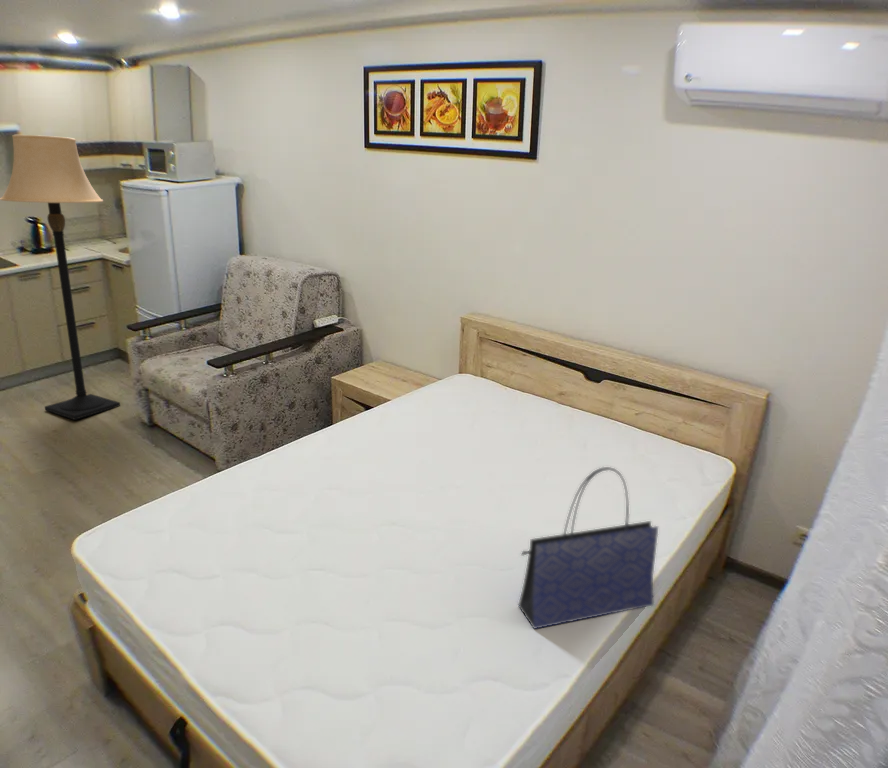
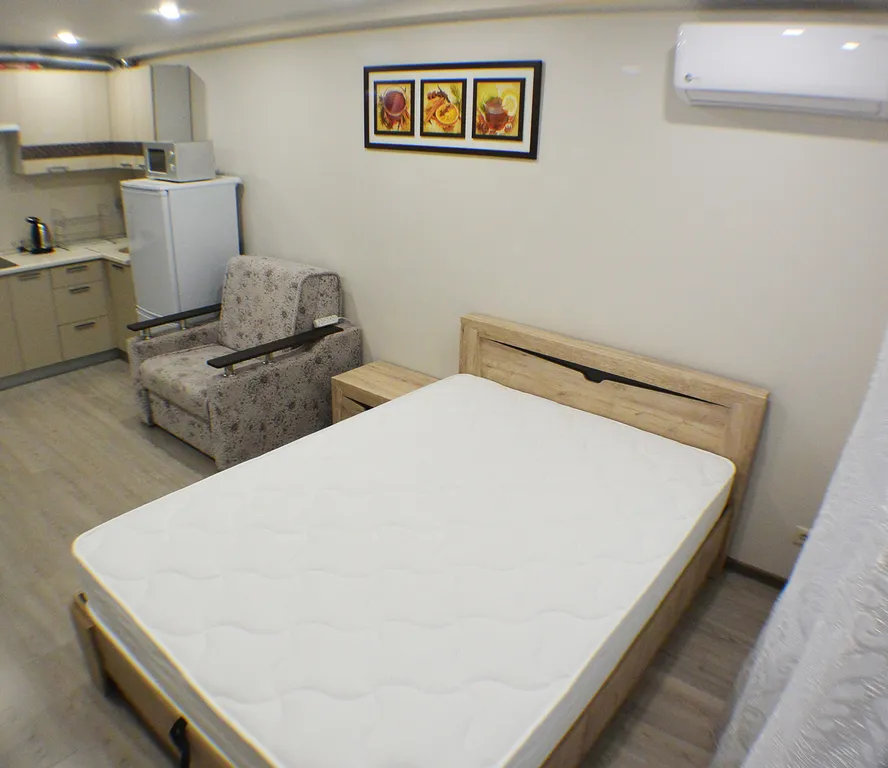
- tote bag [517,466,659,630]
- lamp [0,134,121,421]
